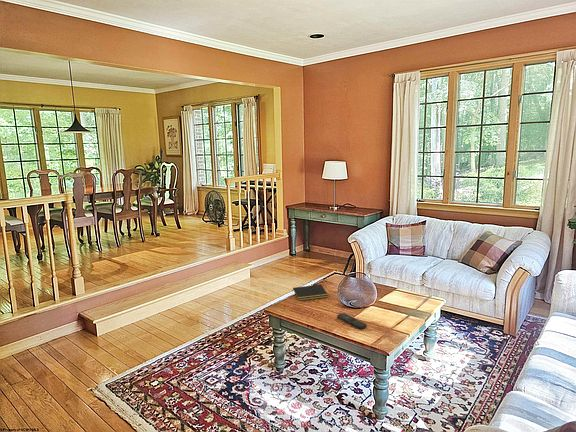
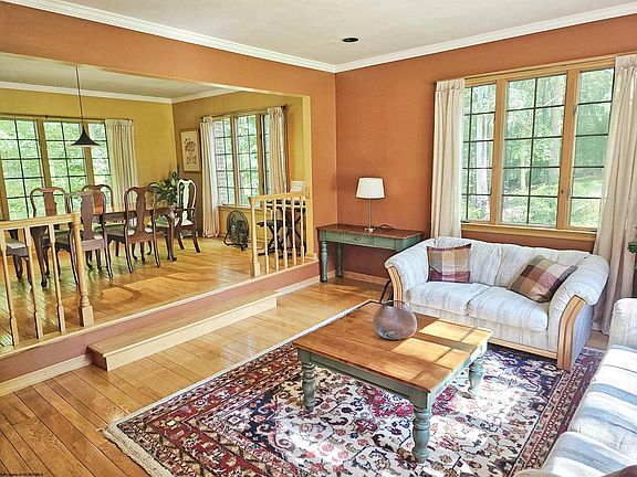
- notepad [291,284,329,302]
- remote control [336,312,368,330]
